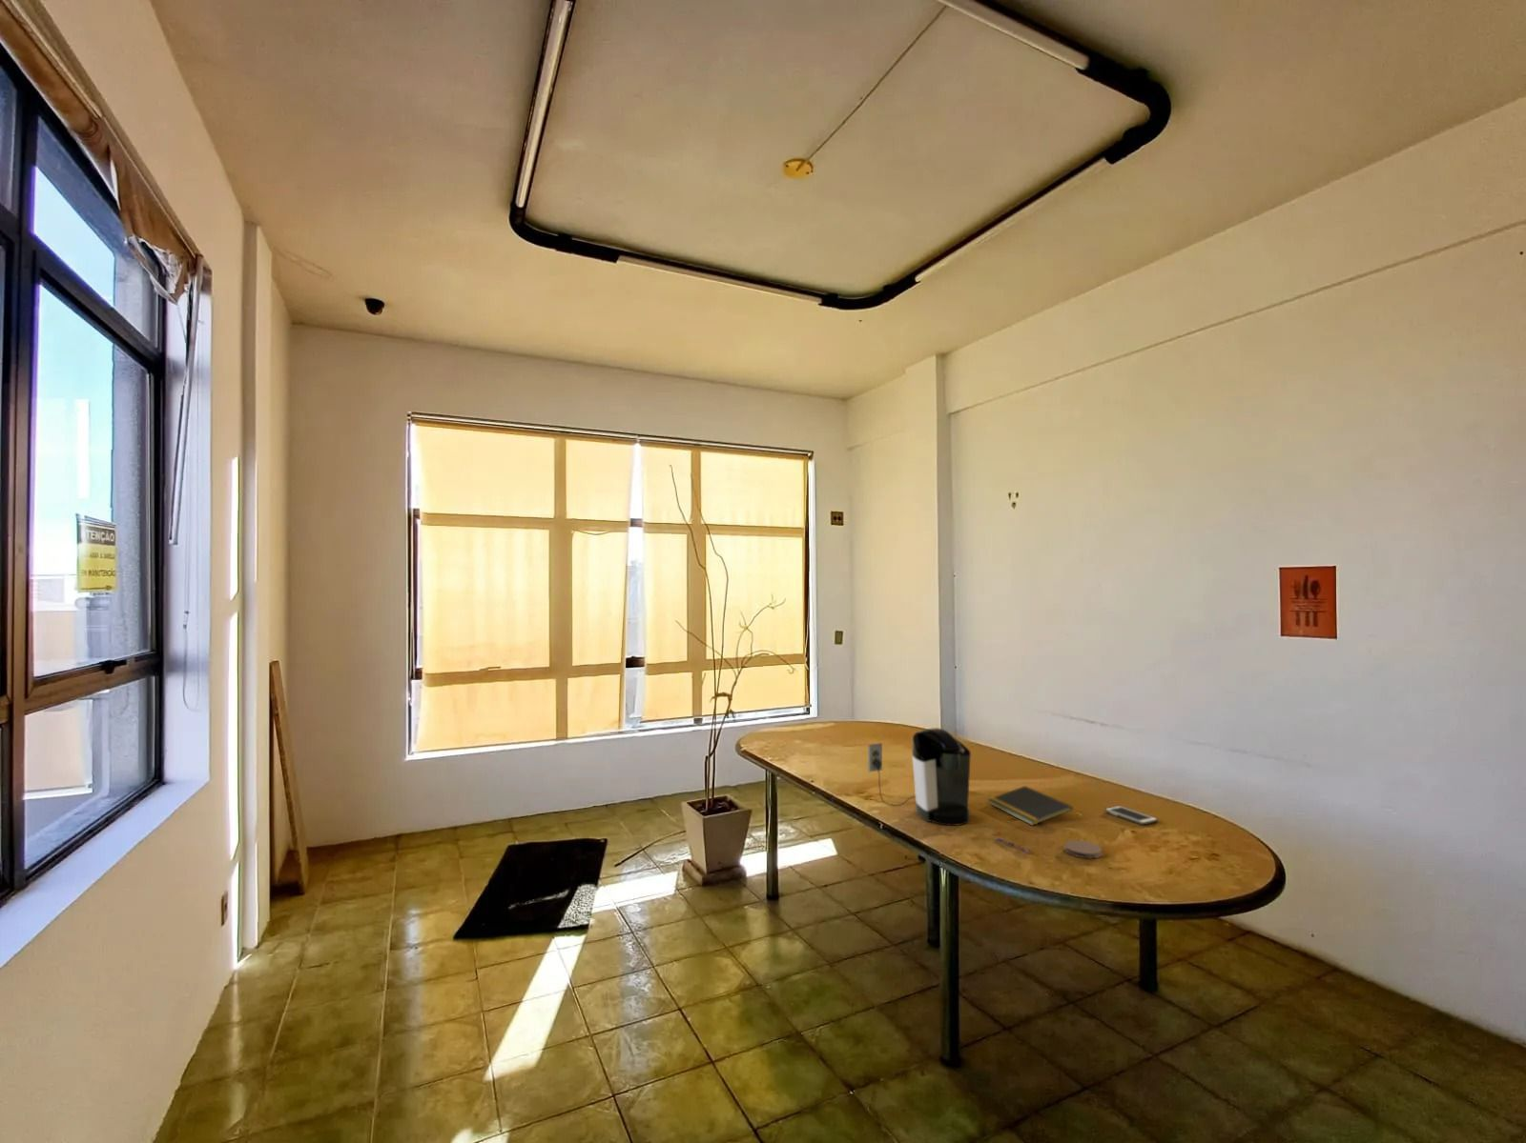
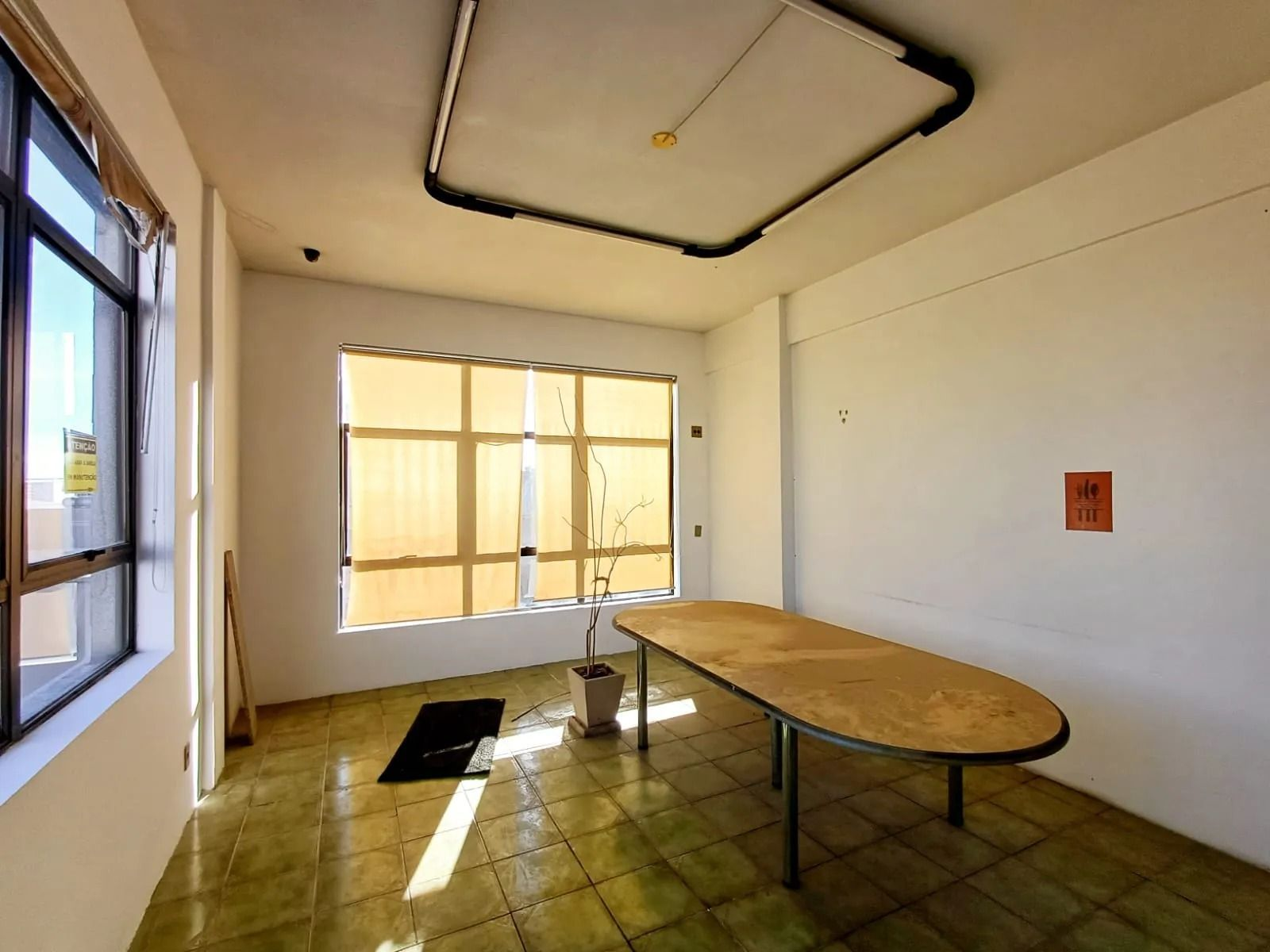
- pen [994,837,1033,855]
- coaster [1063,839,1103,860]
- notepad [986,785,1074,827]
- coffee maker [868,726,972,827]
- cell phone [1103,804,1158,826]
